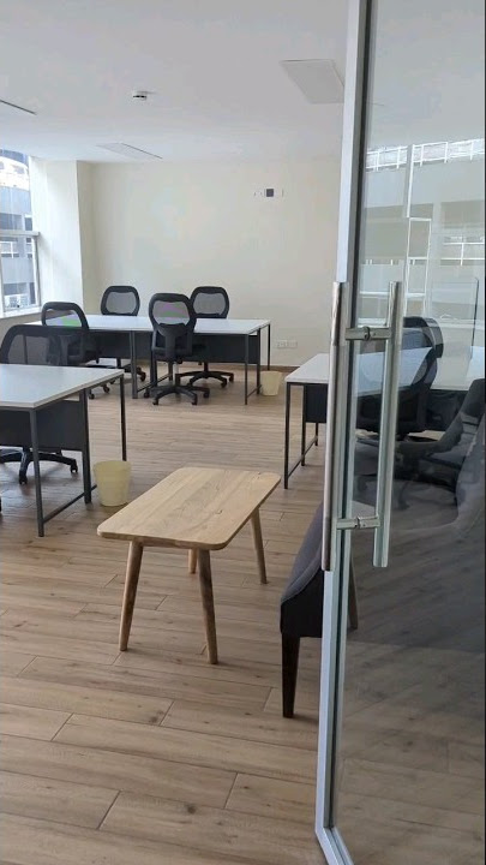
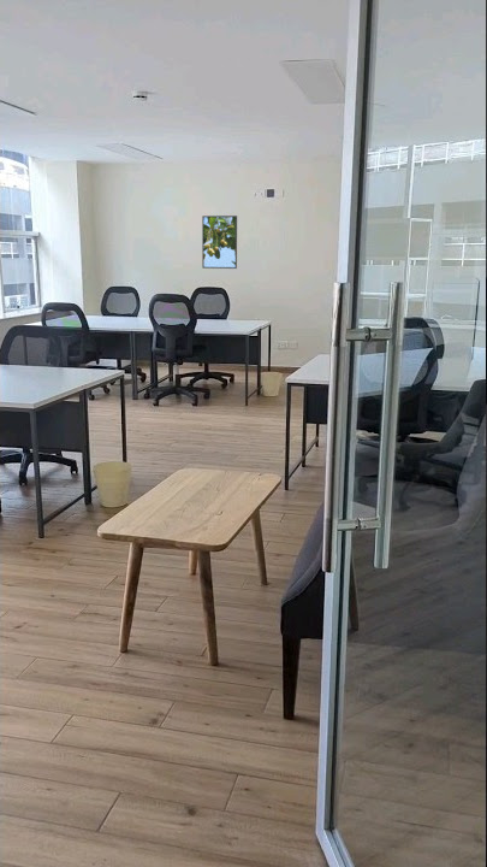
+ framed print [201,214,238,270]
